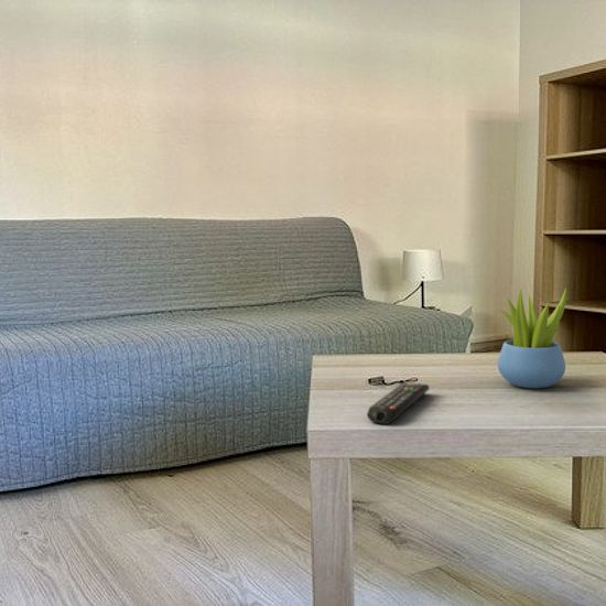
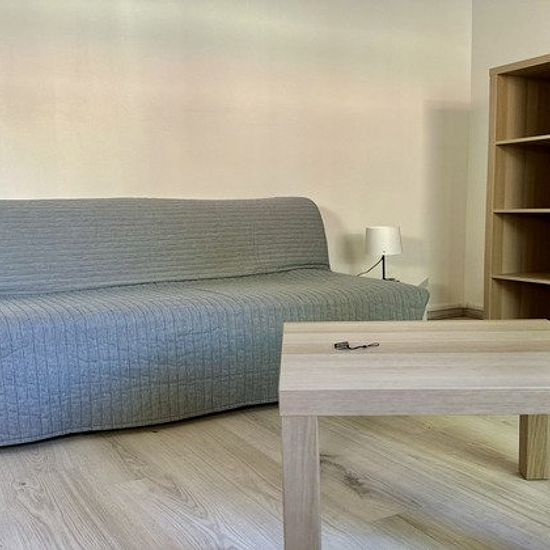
- remote control [367,381,431,425]
- succulent plant [497,286,567,389]
